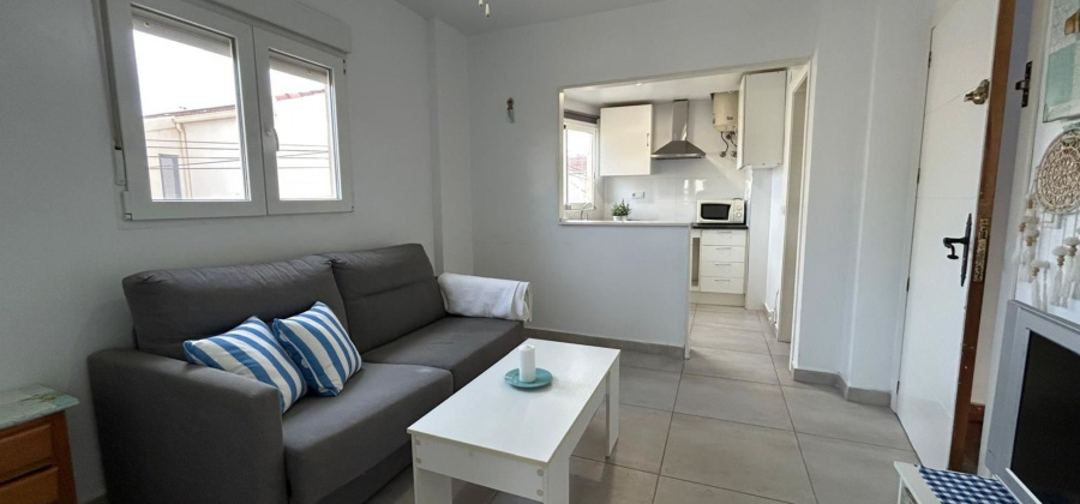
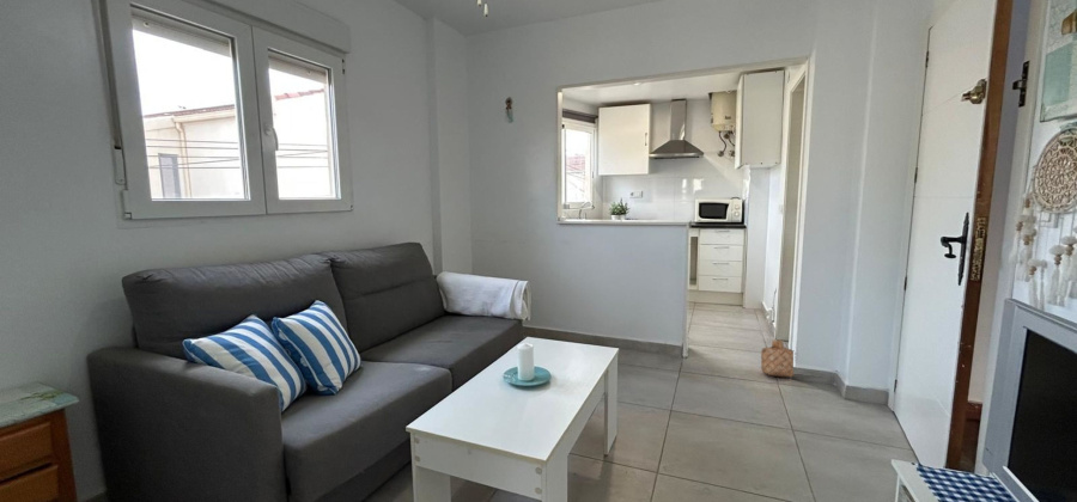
+ basket [760,338,795,378]
